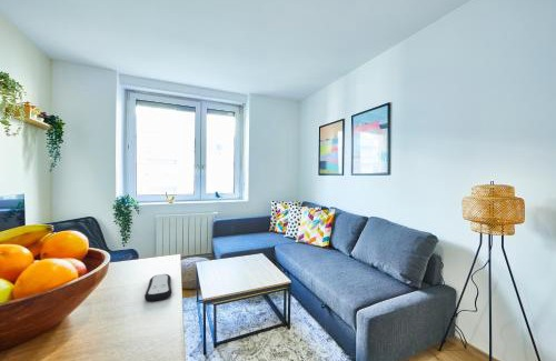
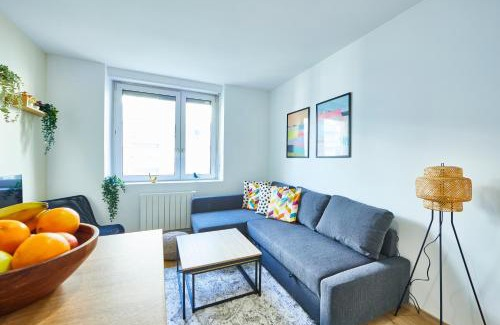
- remote control [143,273,172,302]
